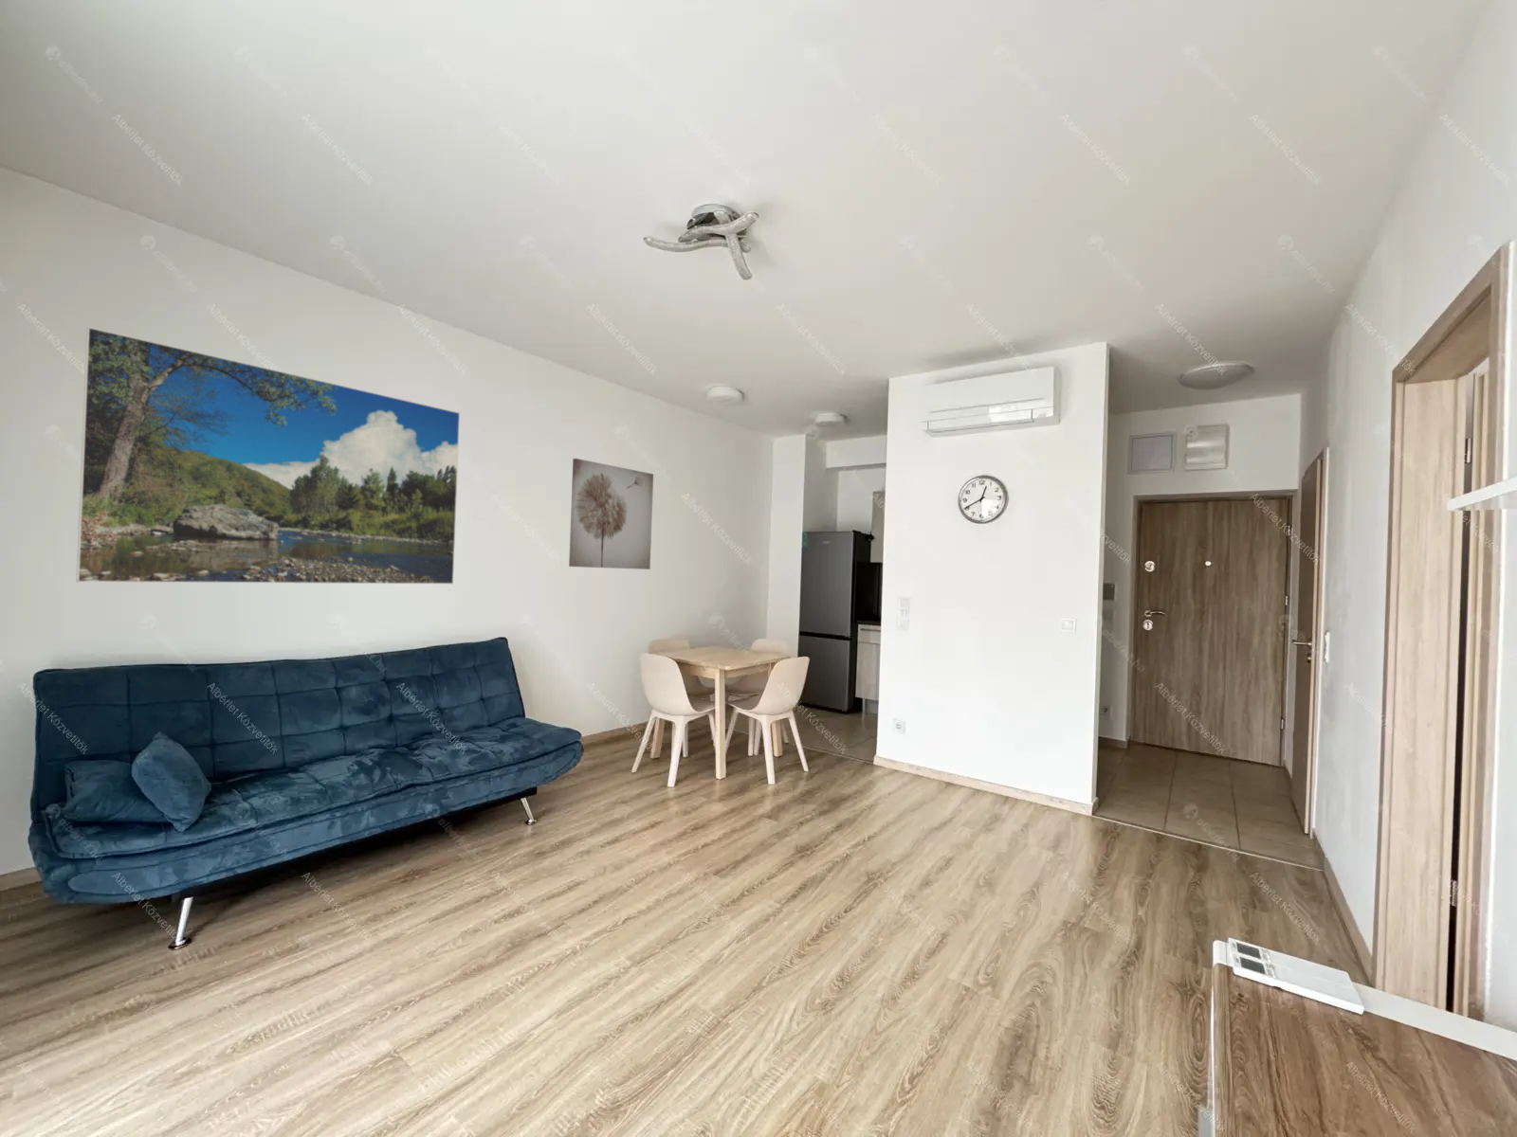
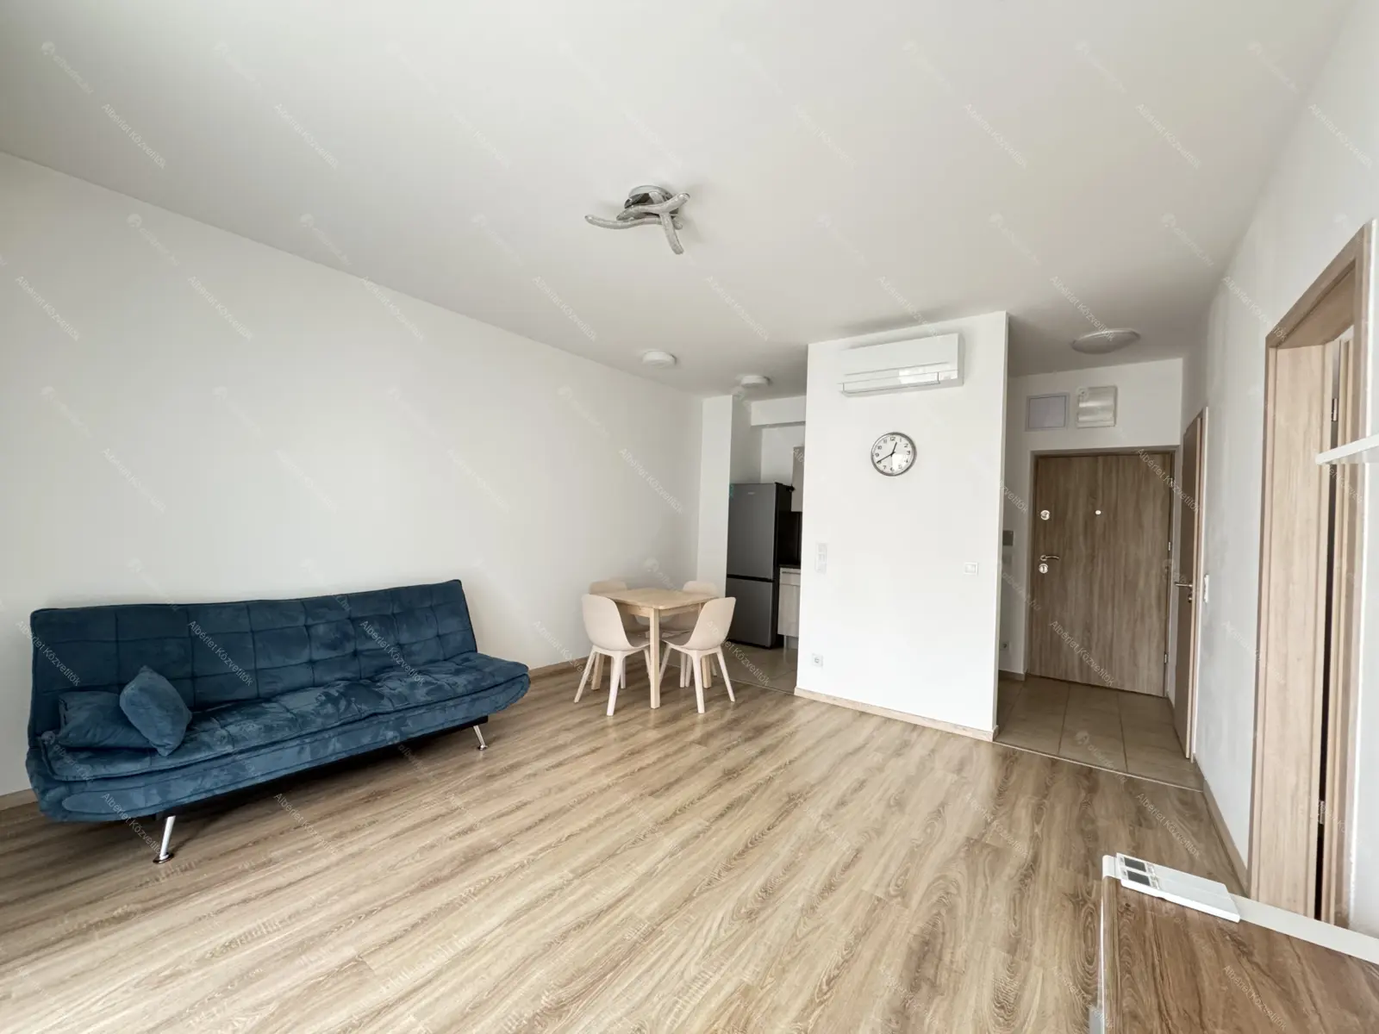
- wall art [567,457,655,571]
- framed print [75,326,461,584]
